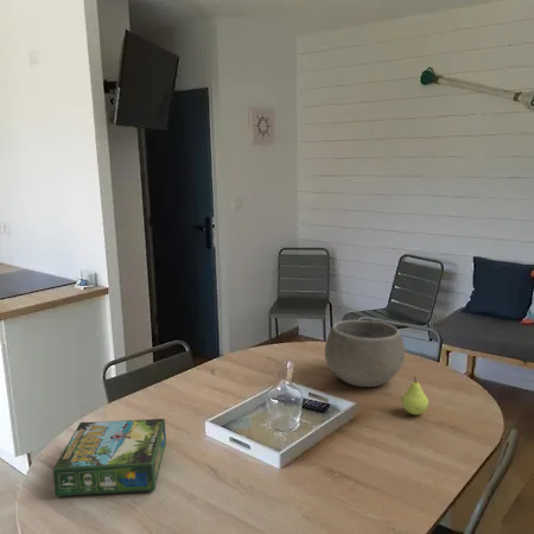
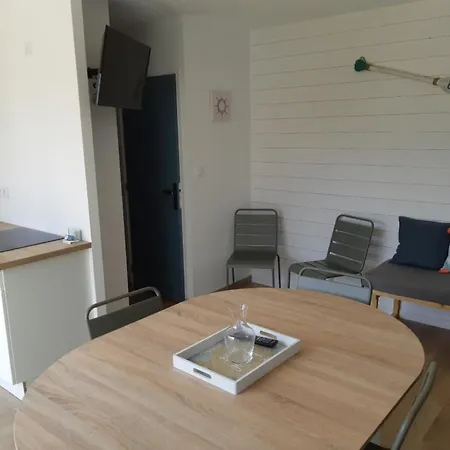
- bowl [324,319,406,388]
- fruit [401,375,430,415]
- board game [51,418,167,497]
